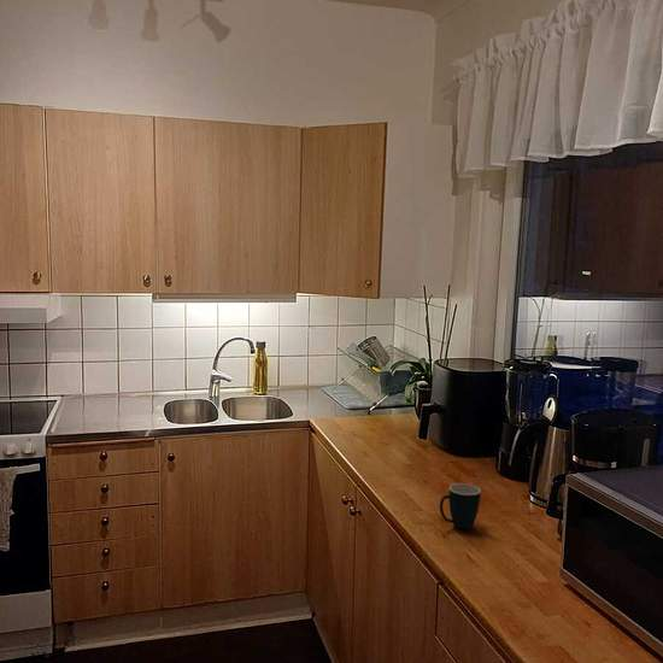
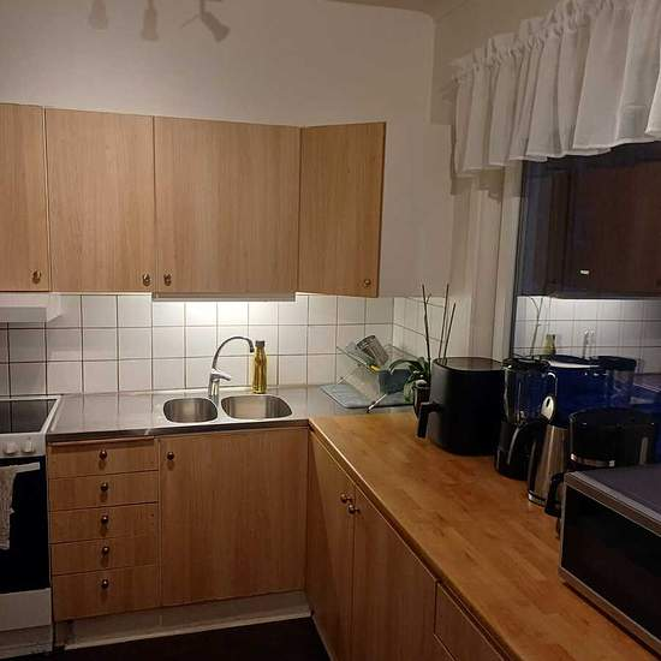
- mug [439,482,482,530]
